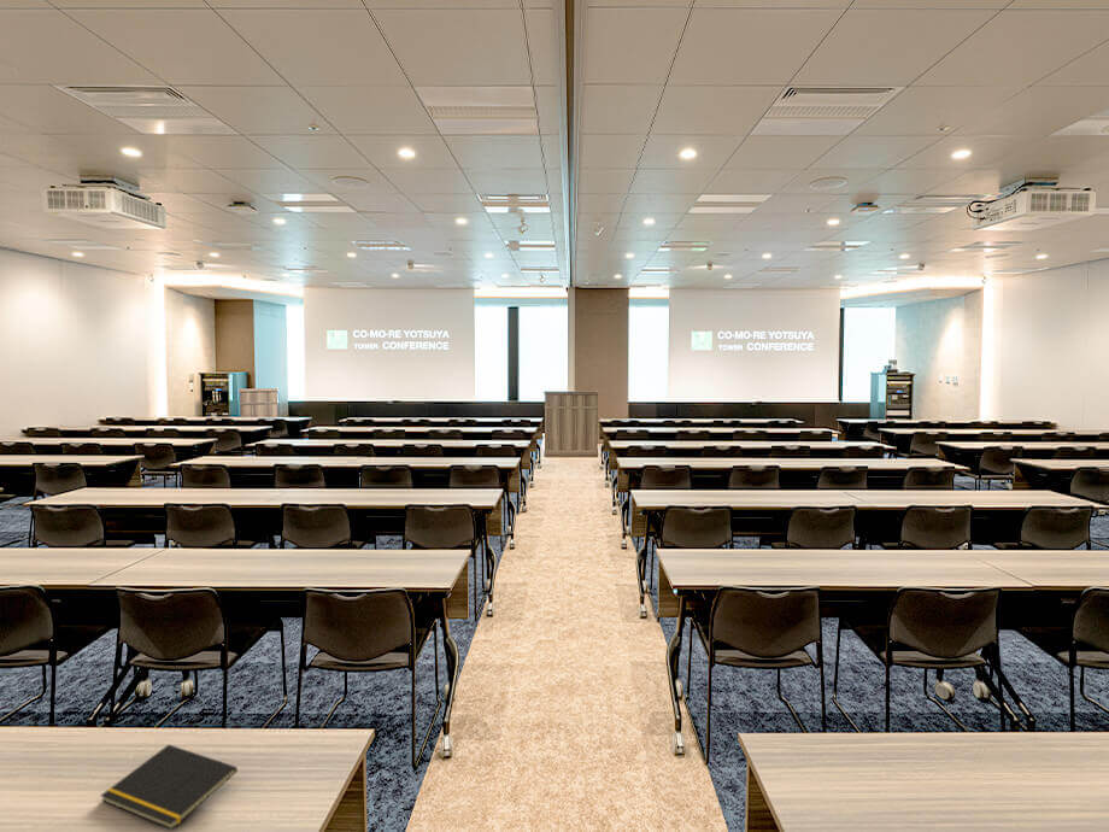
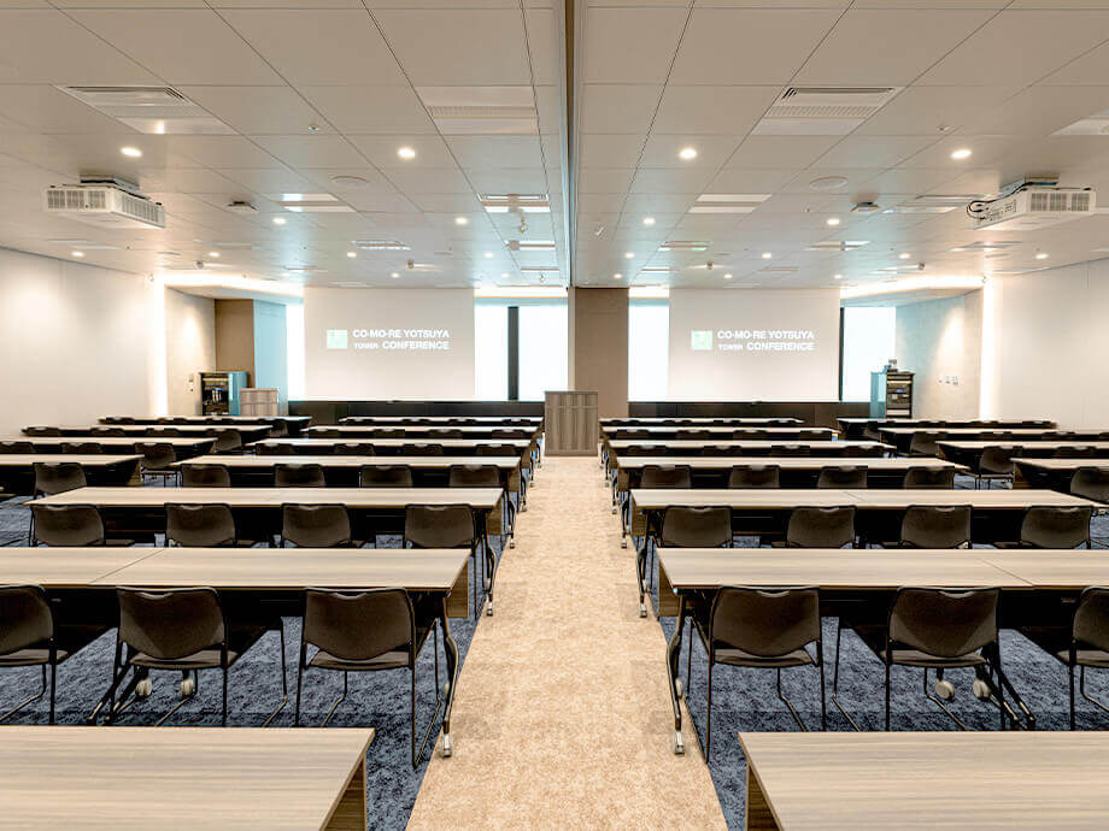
- notepad [100,743,239,831]
